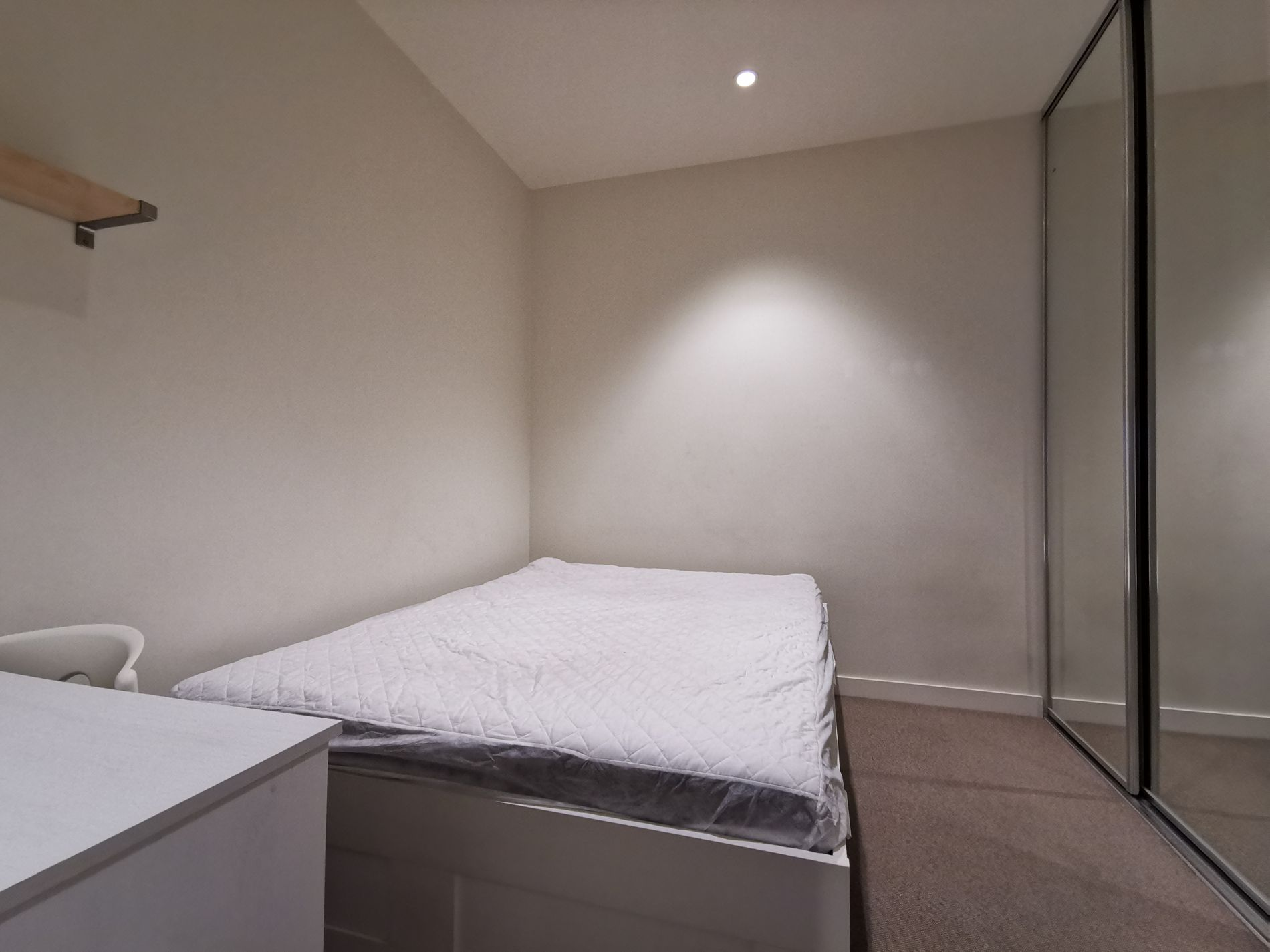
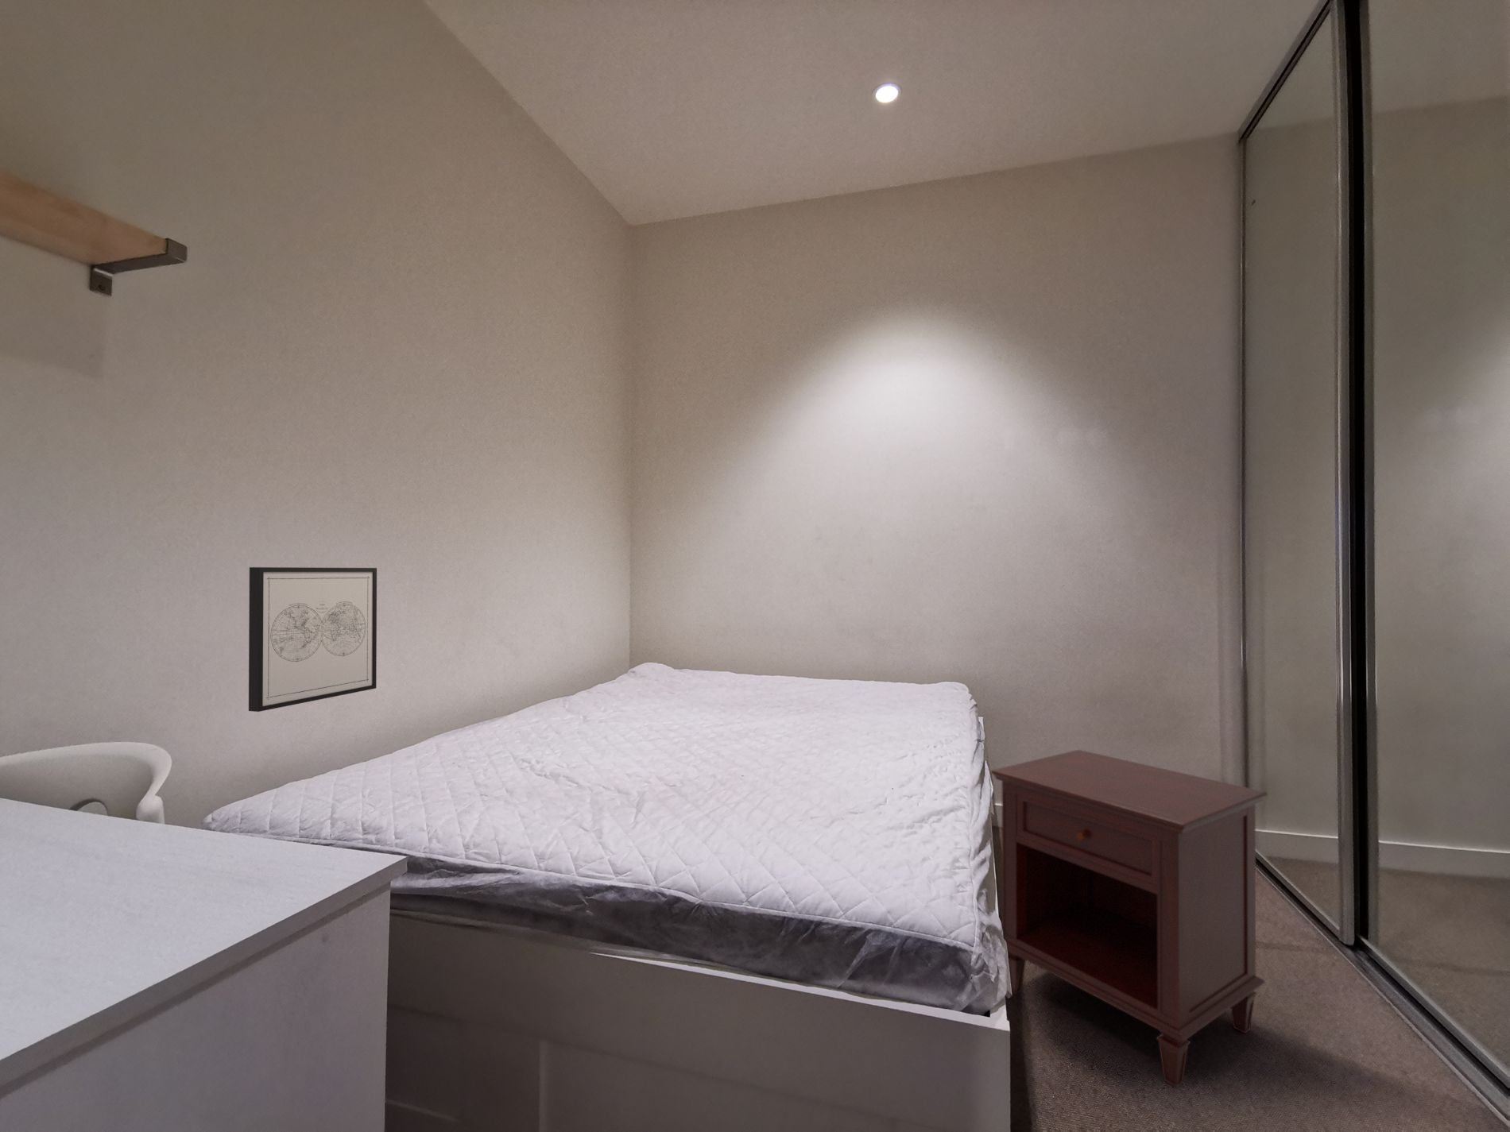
+ wall art [248,566,377,712]
+ nightstand [990,749,1269,1088]
